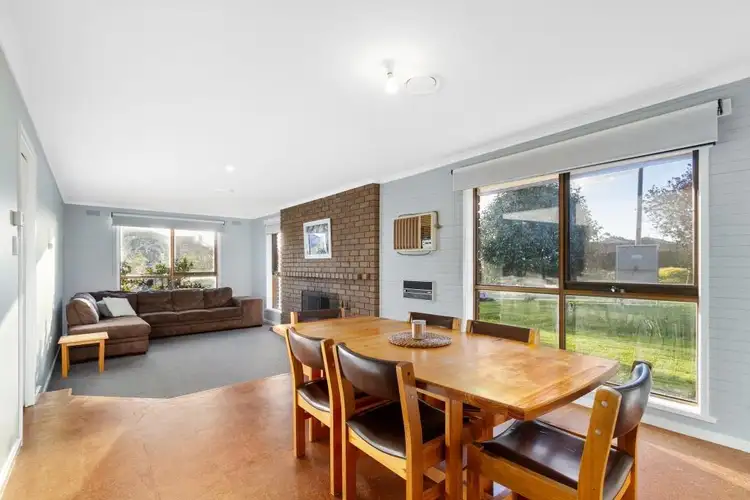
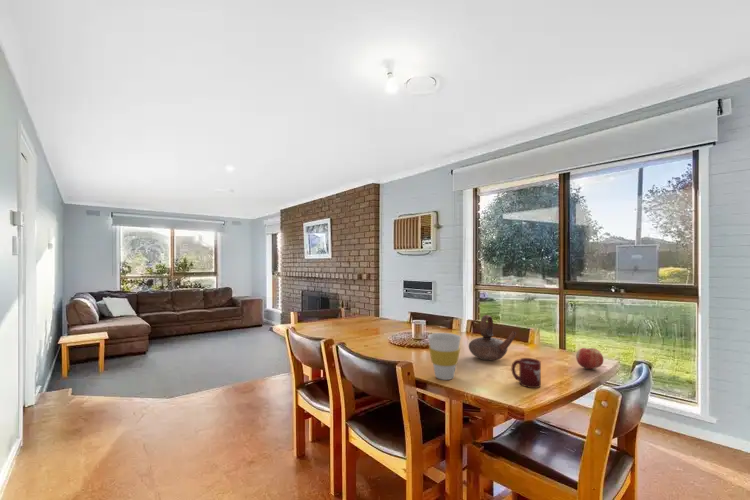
+ cup [427,332,462,381]
+ teapot [468,314,517,361]
+ fruit [575,347,604,370]
+ cup [510,357,542,389]
